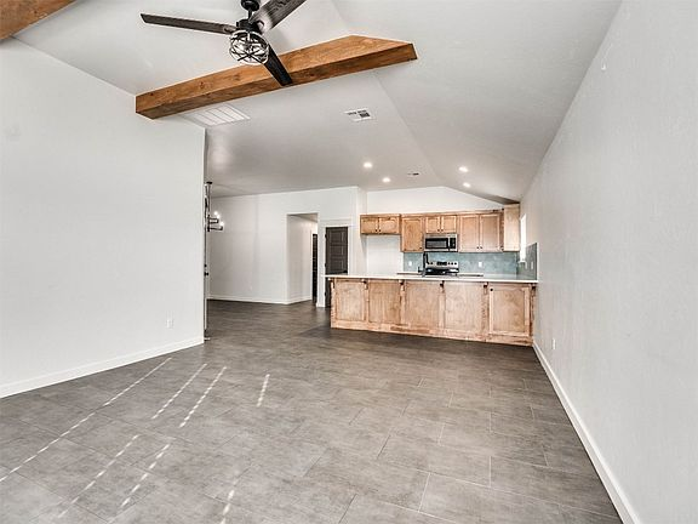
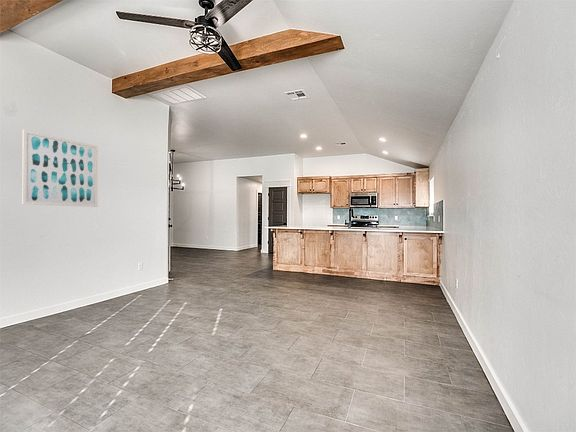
+ wall art [21,128,99,208]
